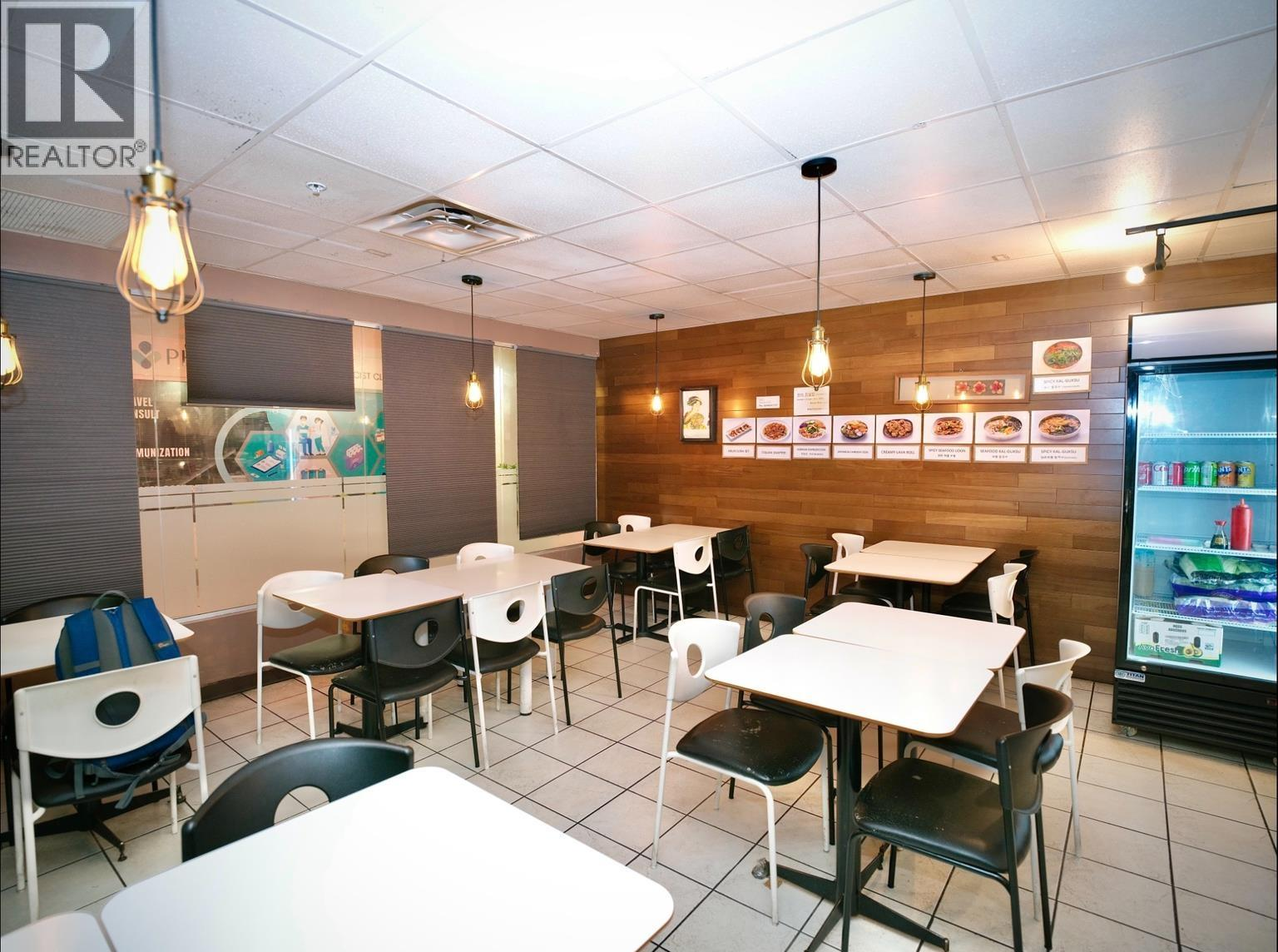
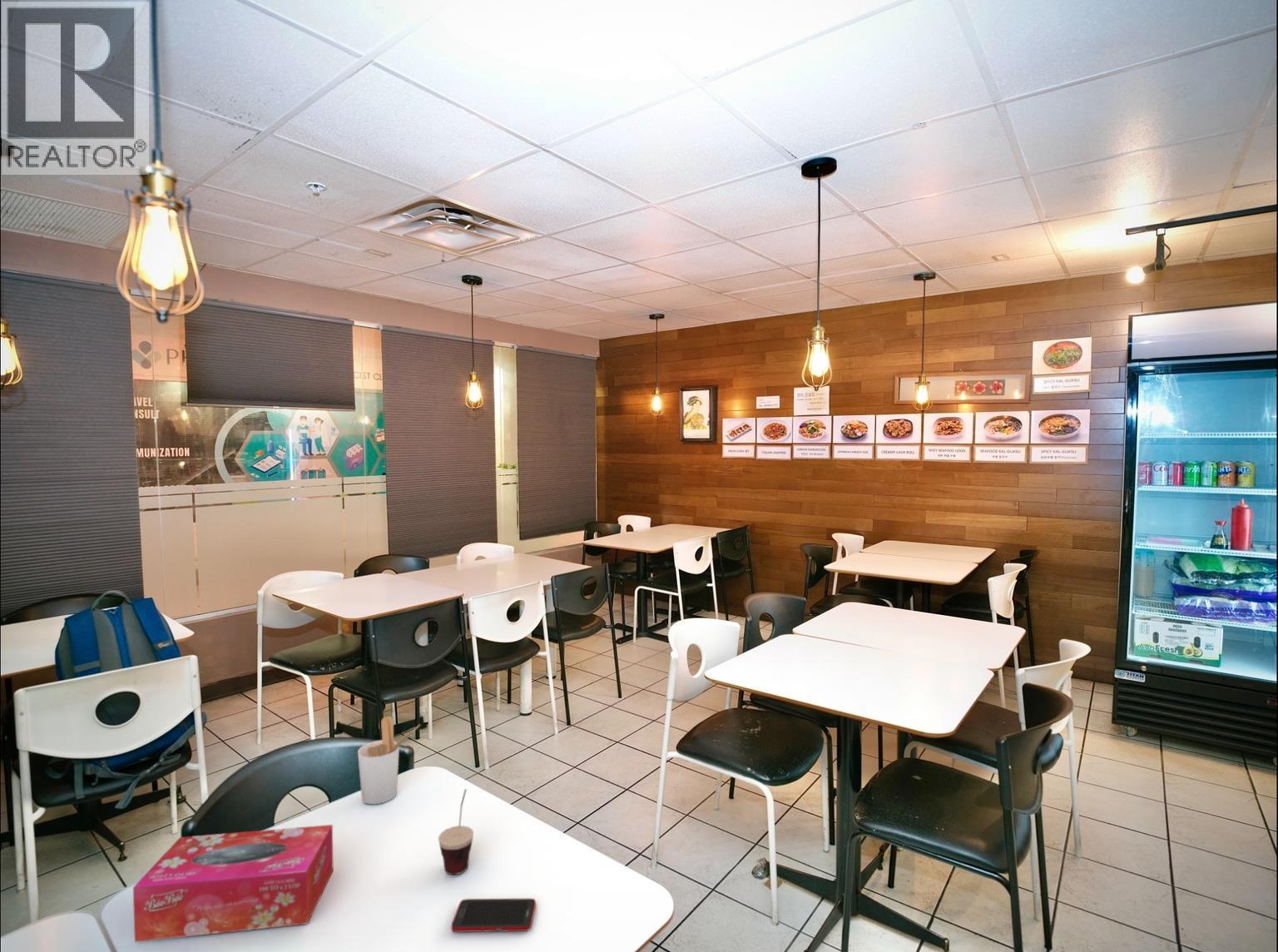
+ cup [438,788,474,875]
+ utensil holder [357,716,421,805]
+ cell phone [450,898,537,933]
+ tissue box [132,824,334,943]
